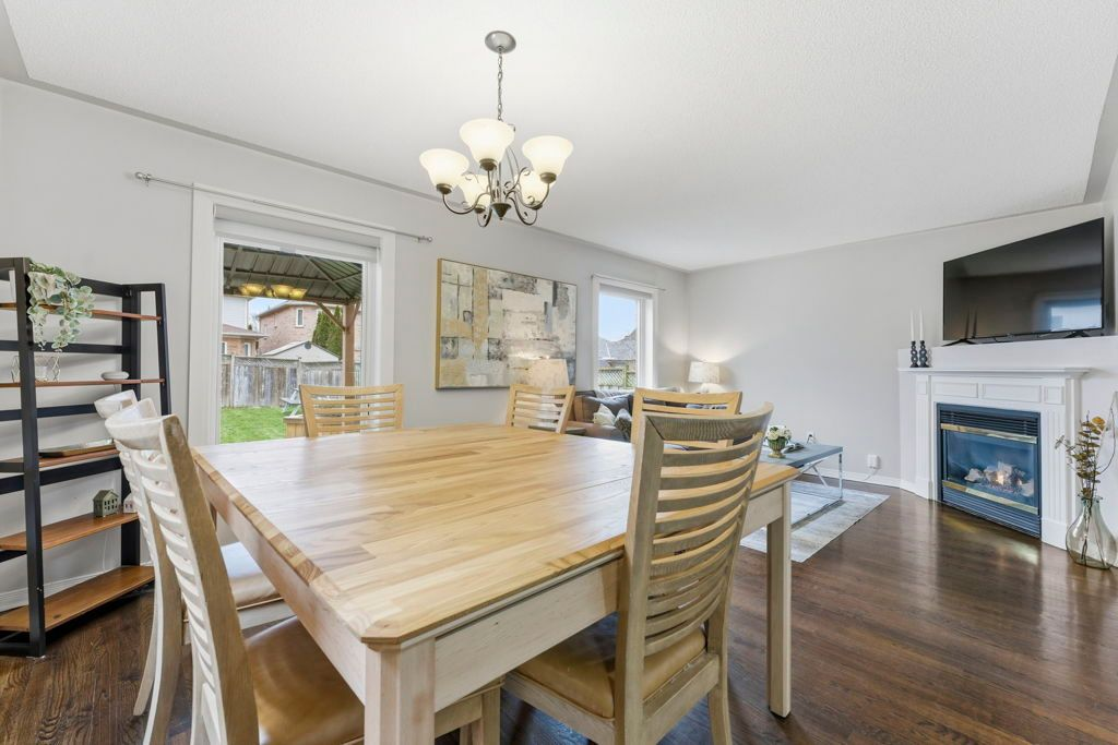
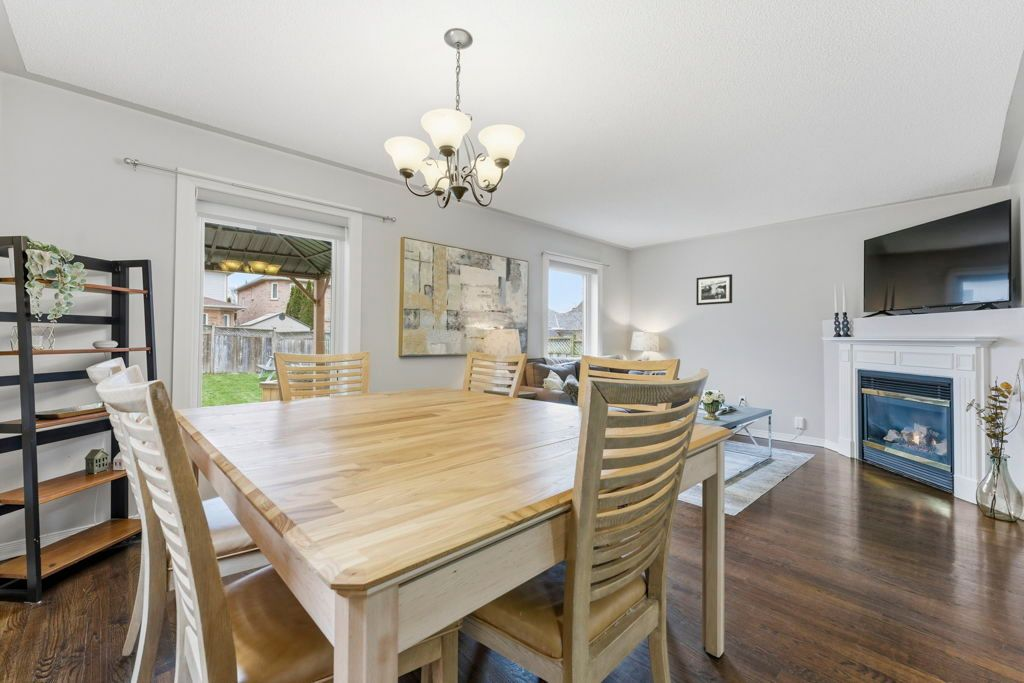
+ picture frame [695,273,733,306]
